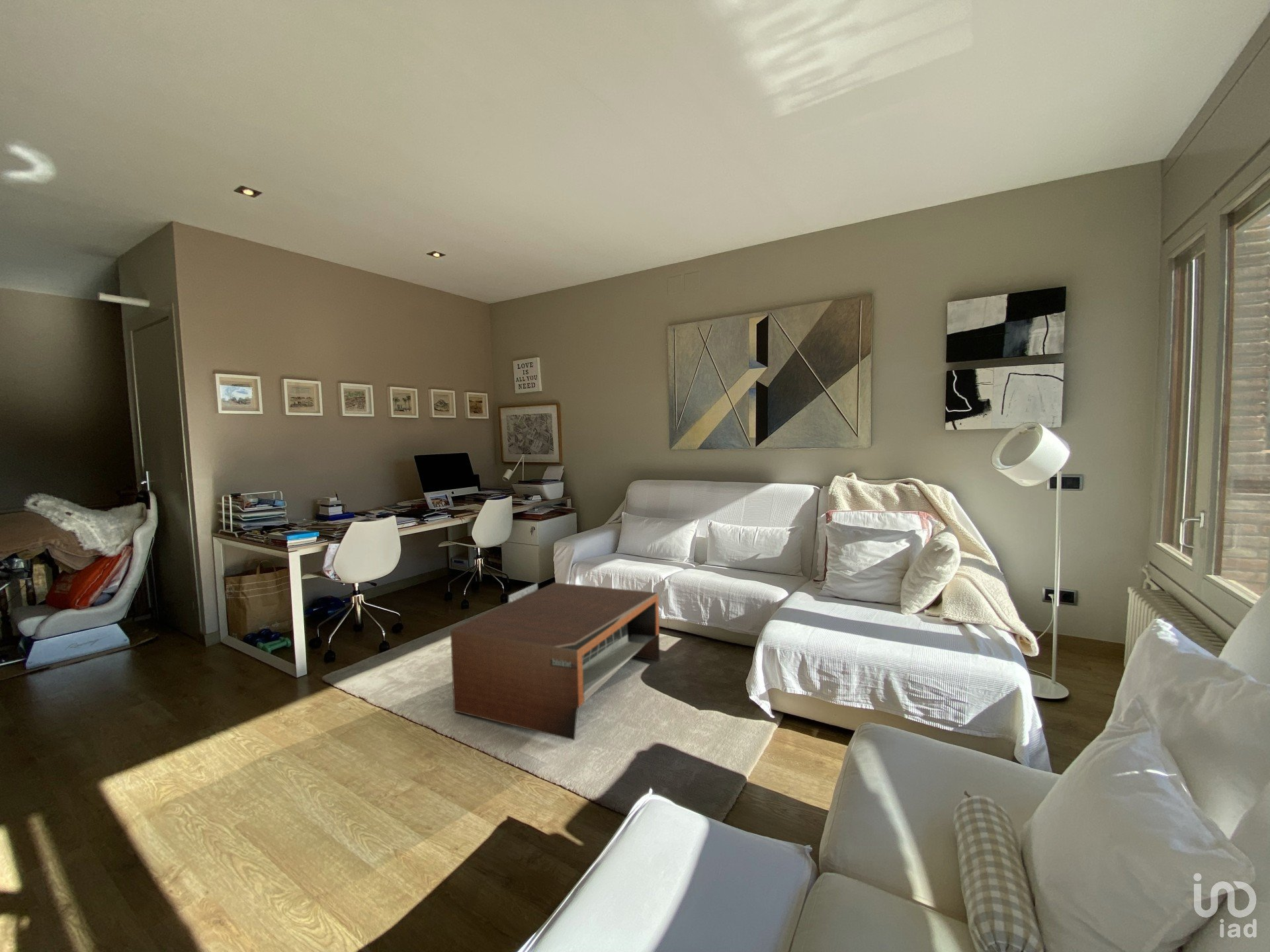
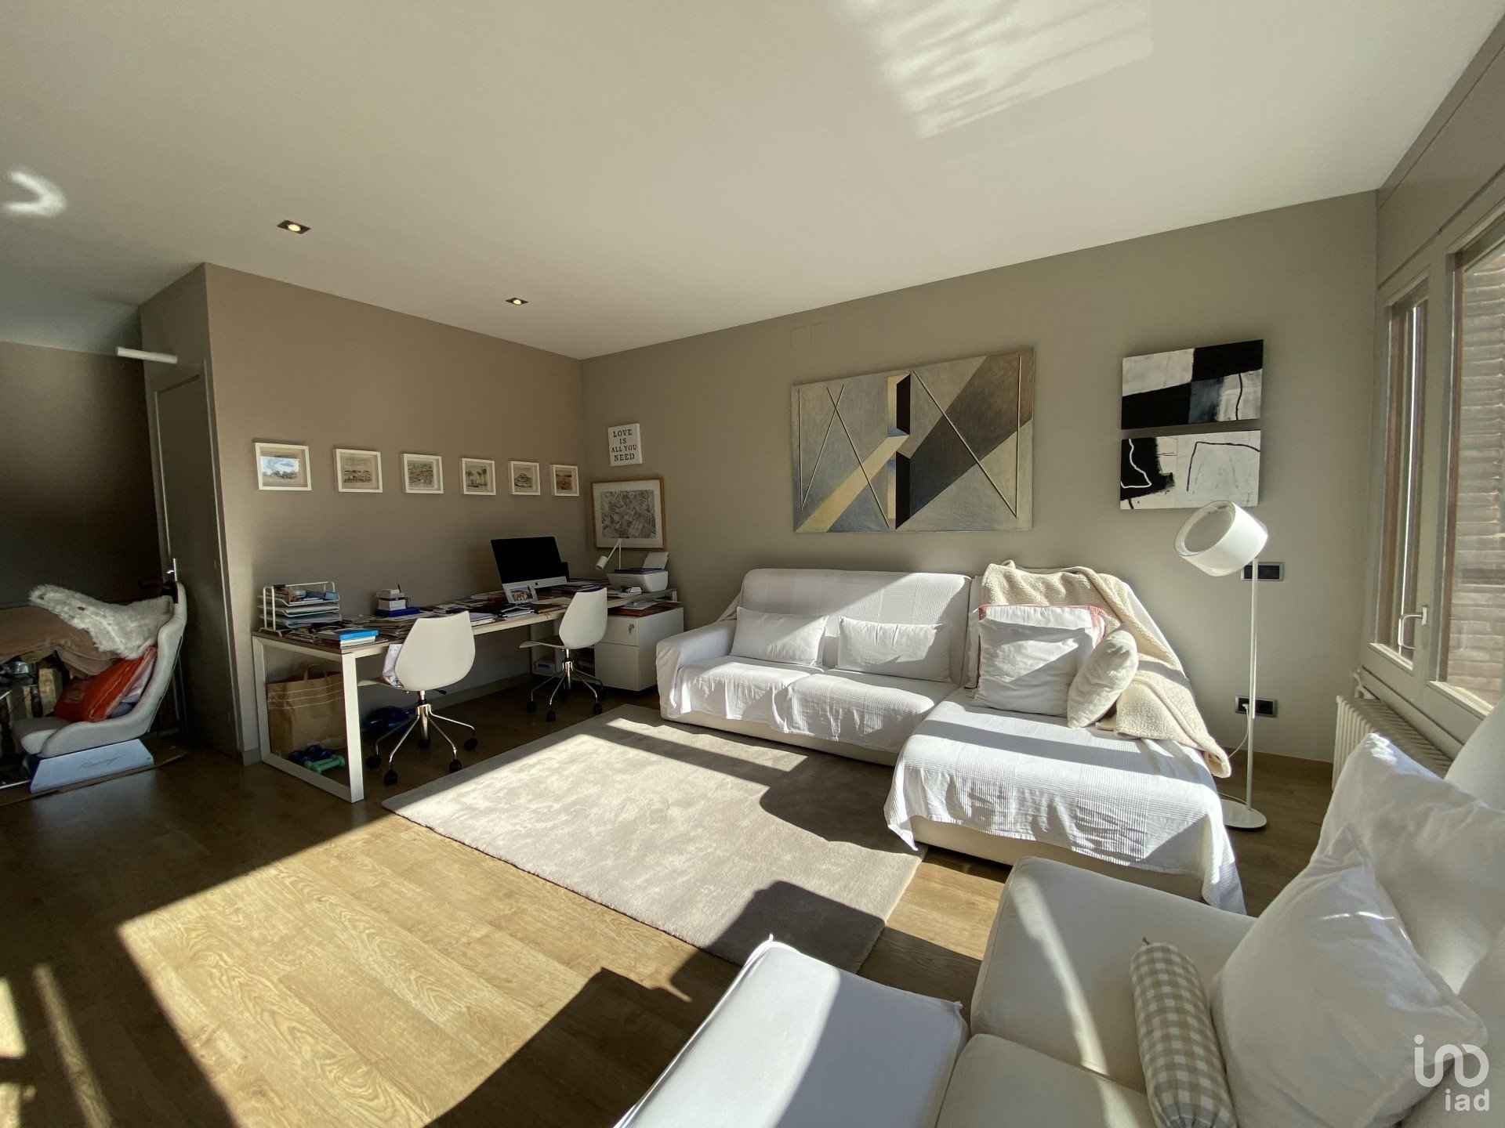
- coffee table [450,582,661,741]
